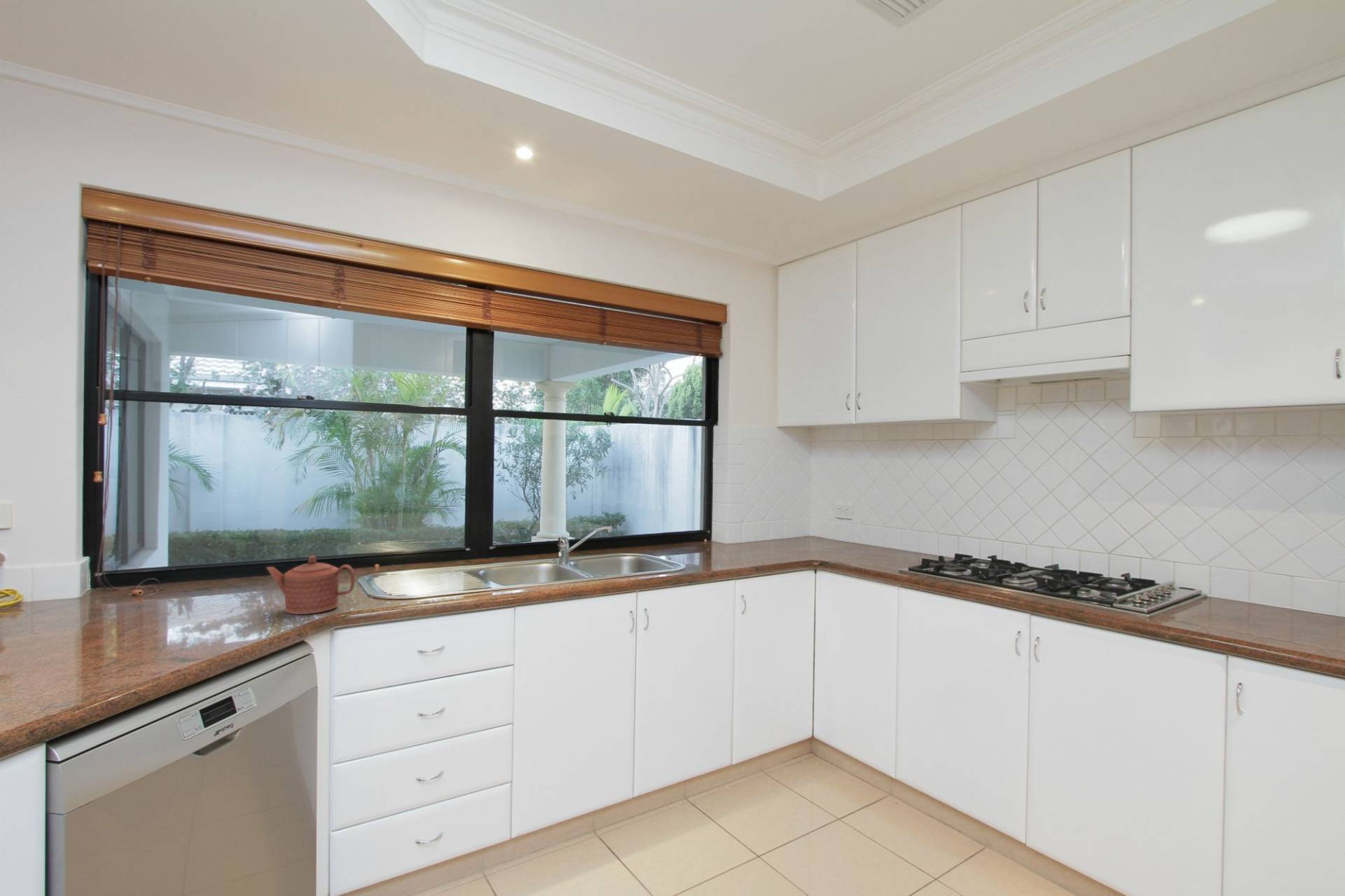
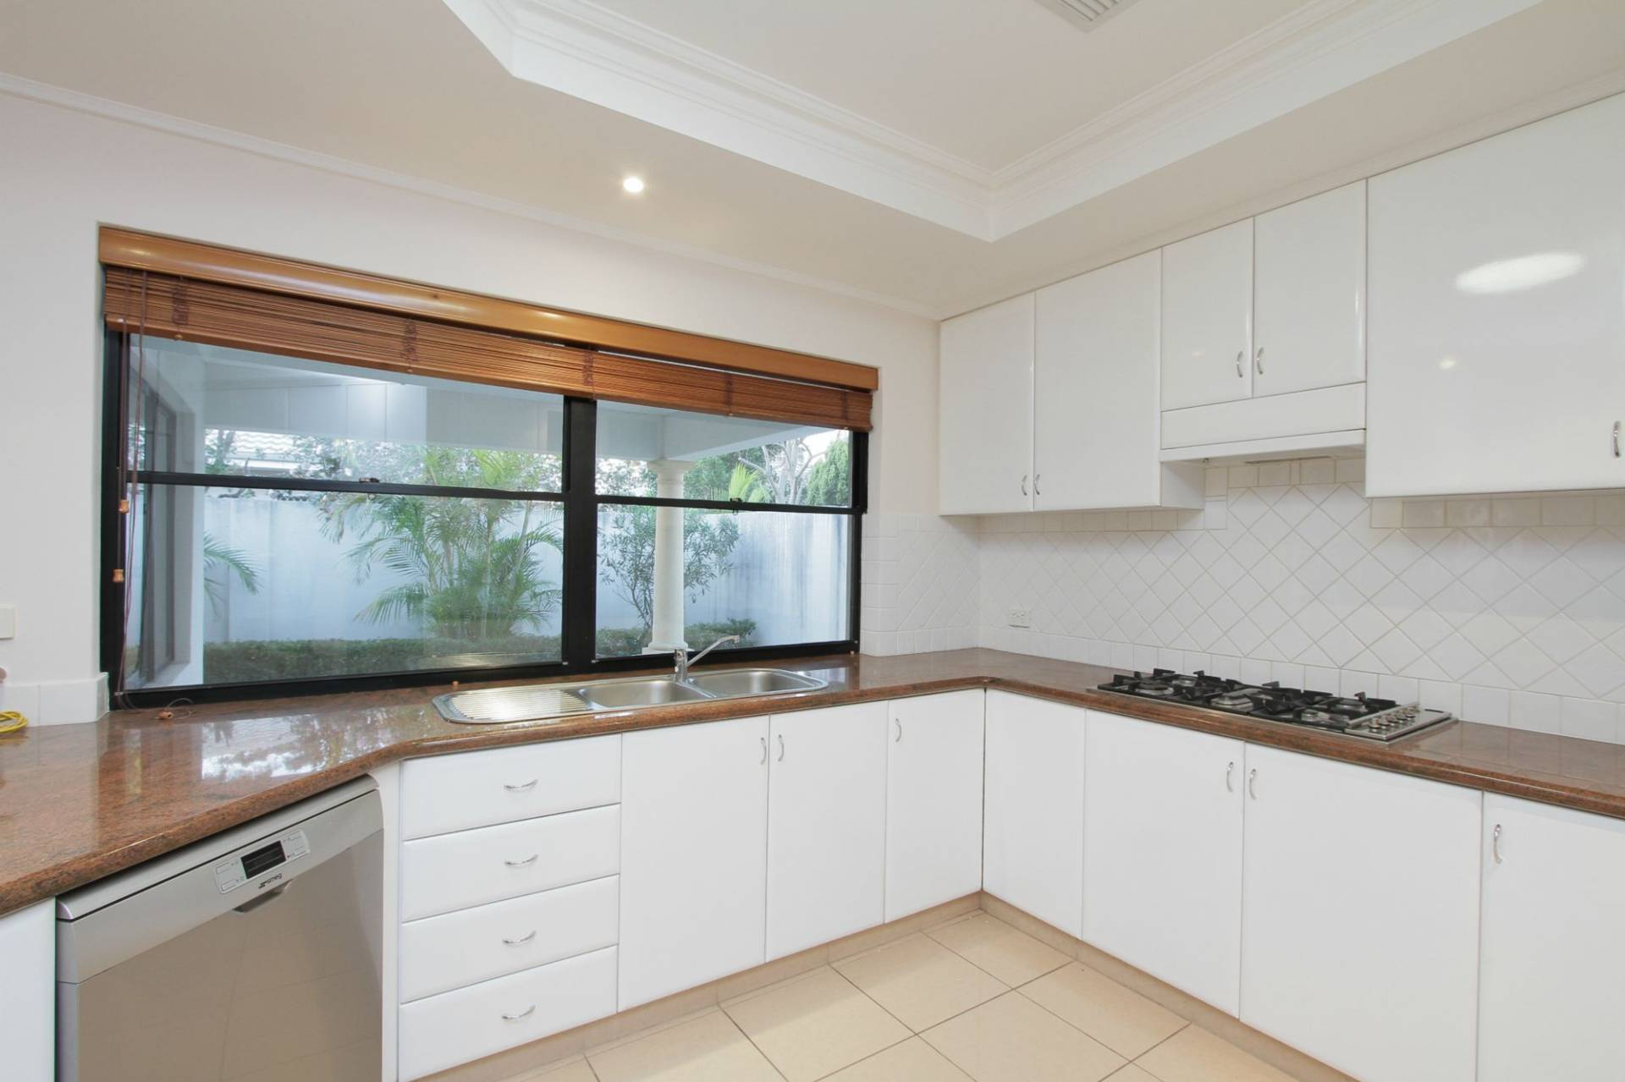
- teapot [265,555,356,615]
